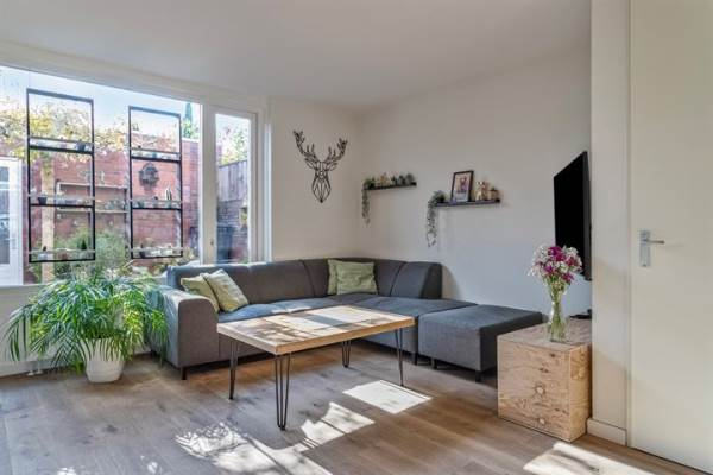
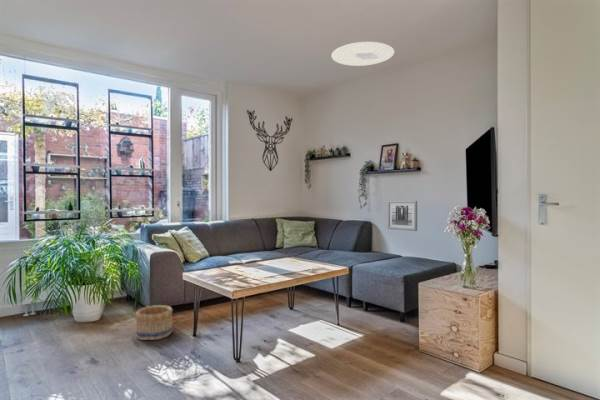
+ wall art [387,200,418,232]
+ basket [134,304,174,341]
+ ceiling light [331,41,395,67]
